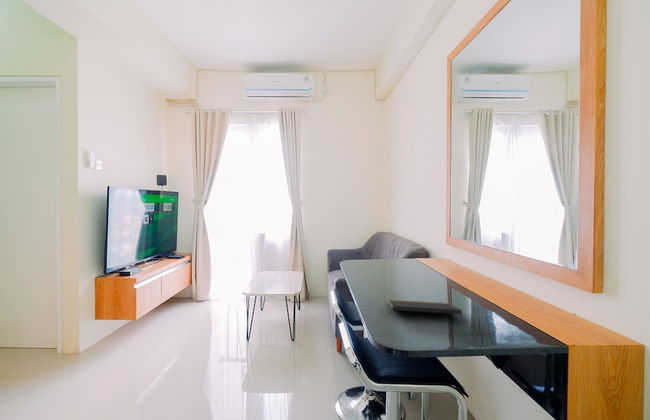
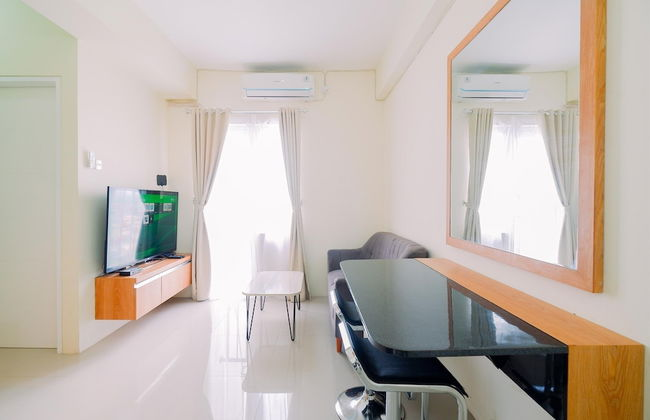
- notepad [388,299,464,323]
